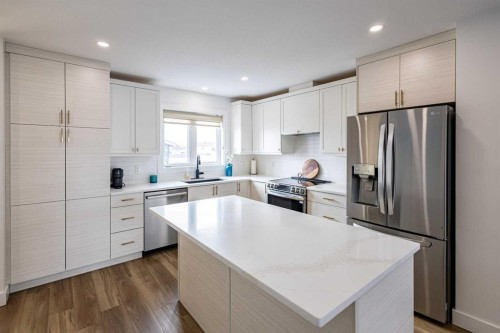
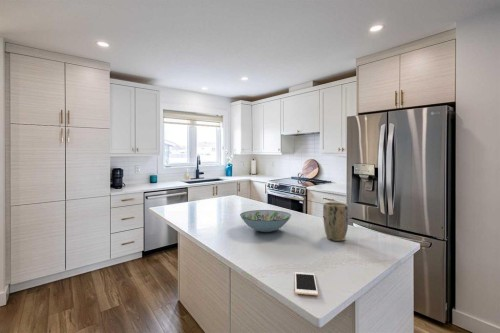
+ plant pot [322,201,349,242]
+ cell phone [294,271,319,296]
+ decorative bowl [239,209,292,233]
